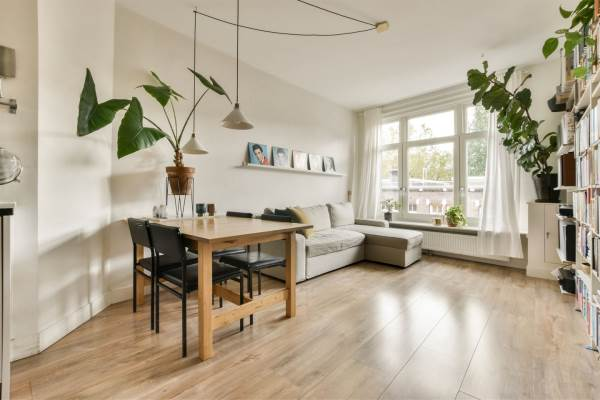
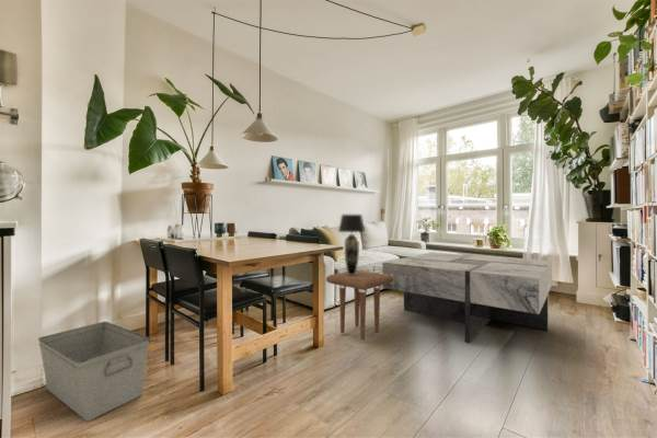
+ storage bin [37,321,151,422]
+ side table [325,269,393,343]
+ table lamp [337,214,367,275]
+ coffee table [381,252,553,344]
